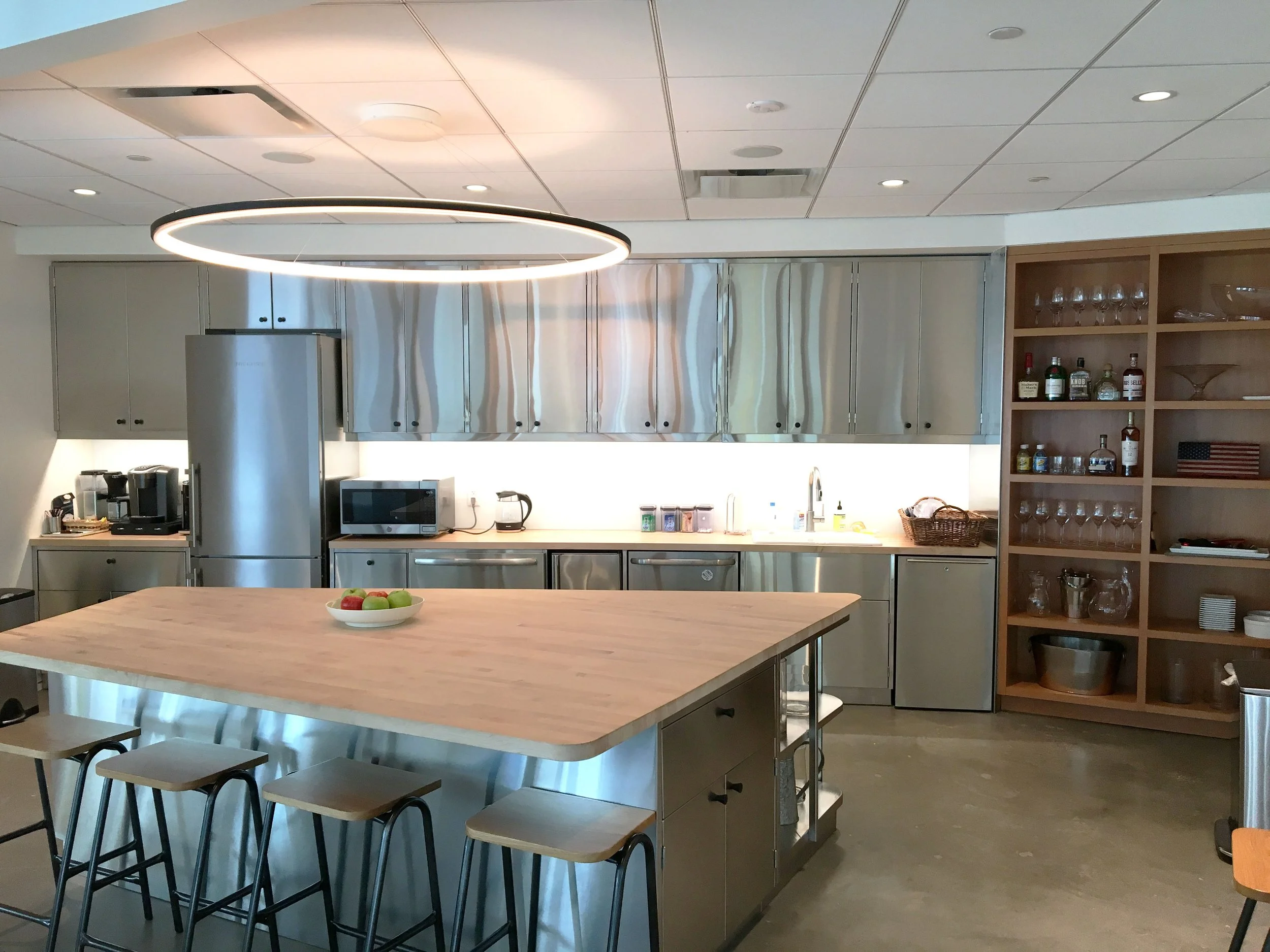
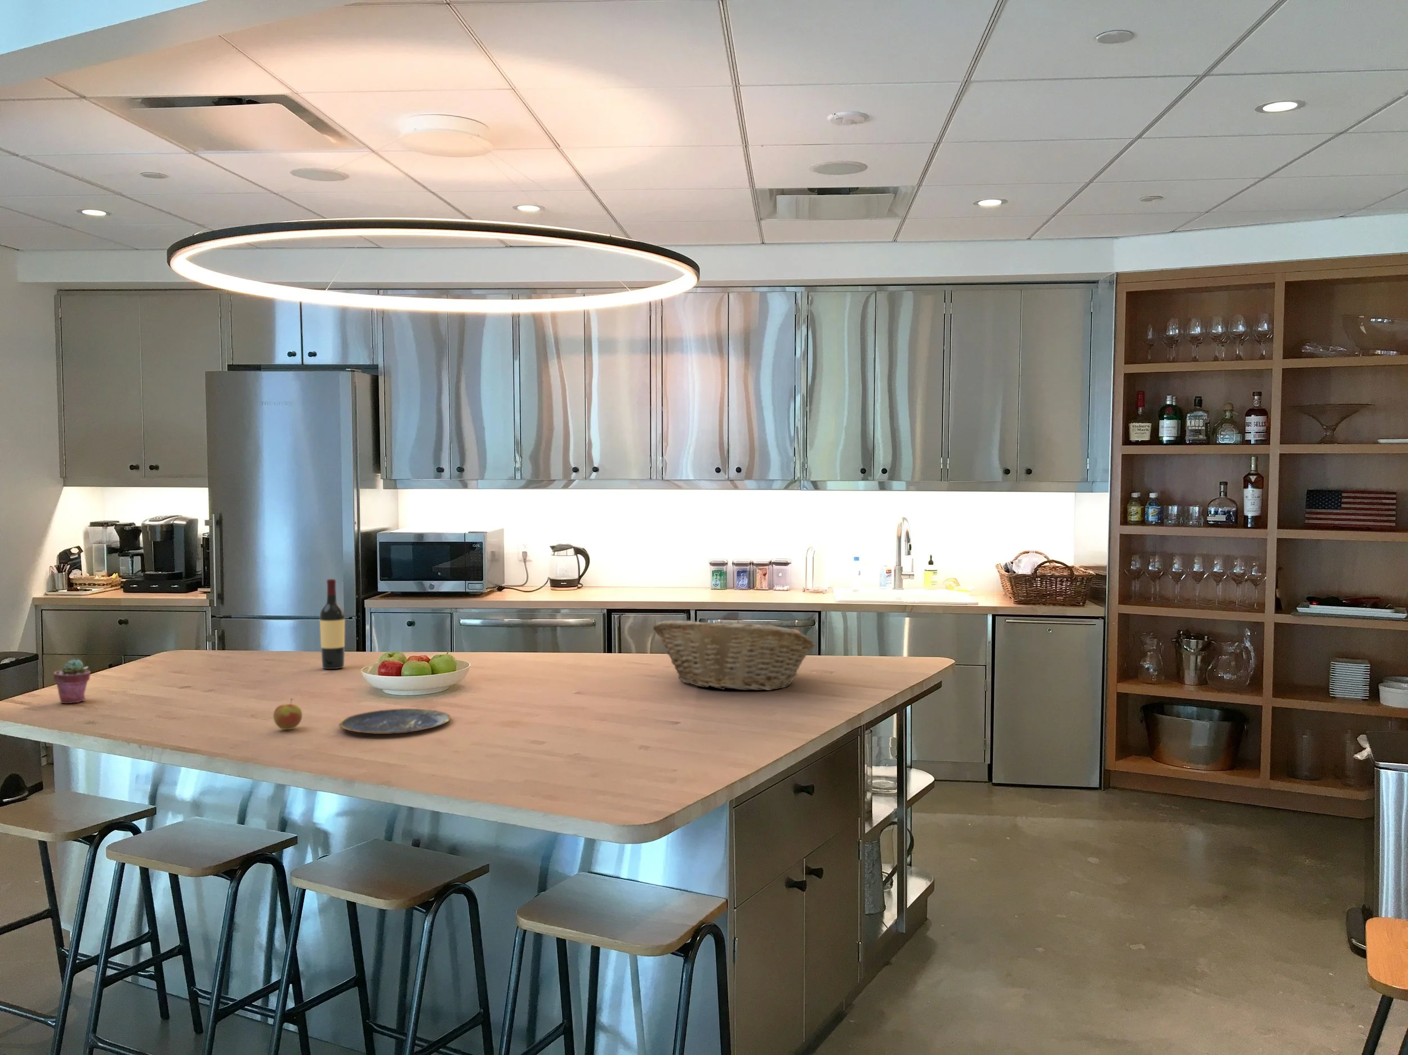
+ fruit basket [653,619,816,690]
+ wine bottle [319,578,345,669]
+ plate [338,708,451,735]
+ potted succulent [53,659,91,704]
+ apple [273,698,303,730]
